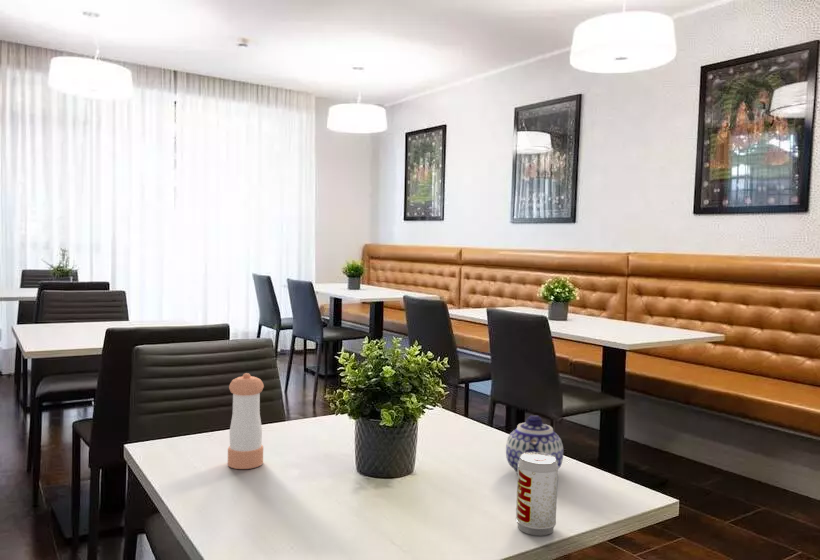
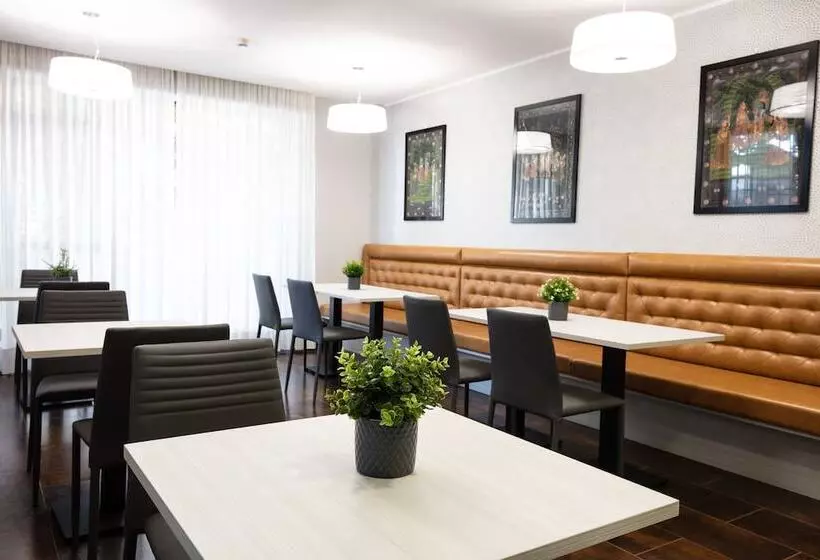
- teapot [505,414,564,475]
- pepper shaker [227,372,265,470]
- beverage can [515,452,559,537]
